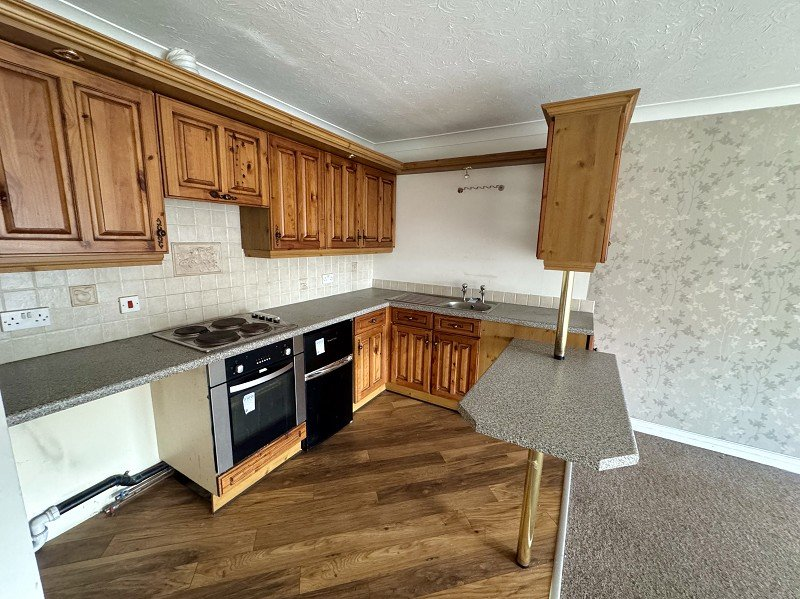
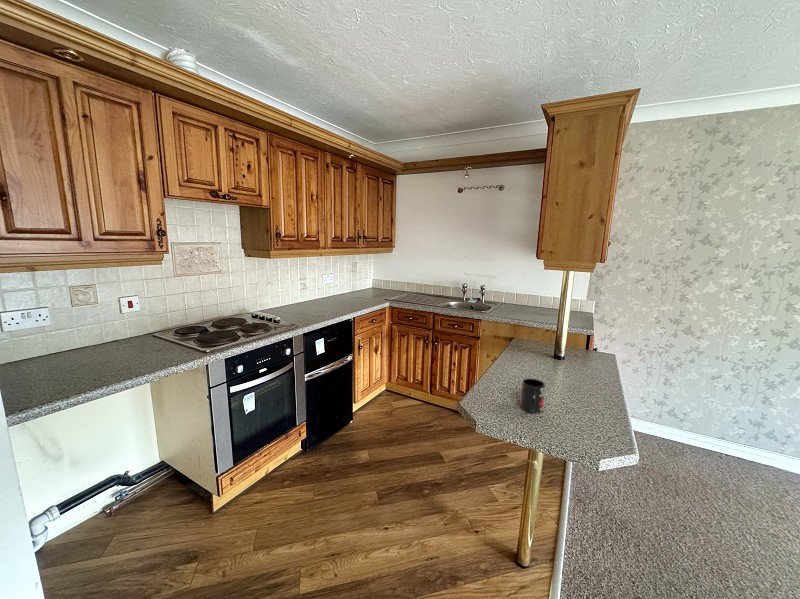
+ mug [519,377,547,414]
